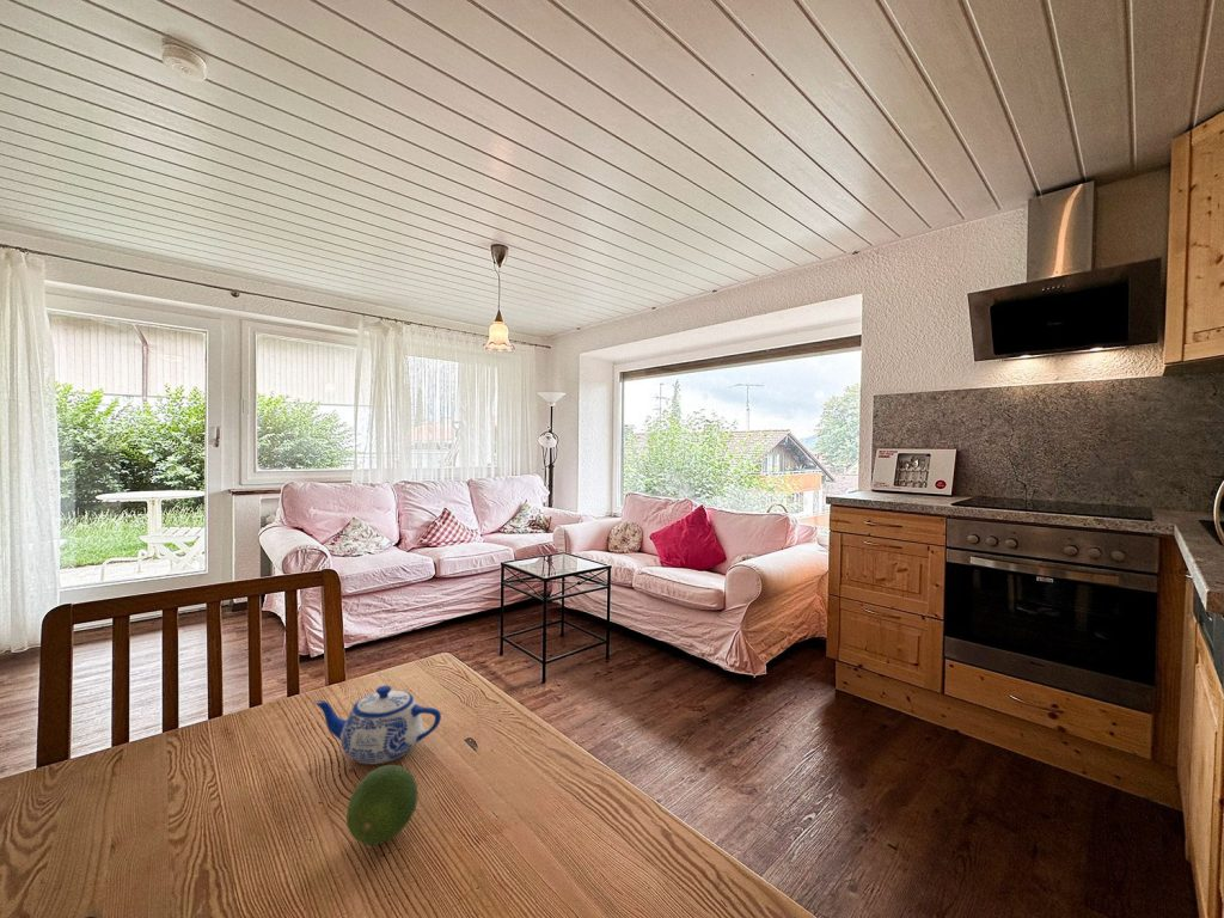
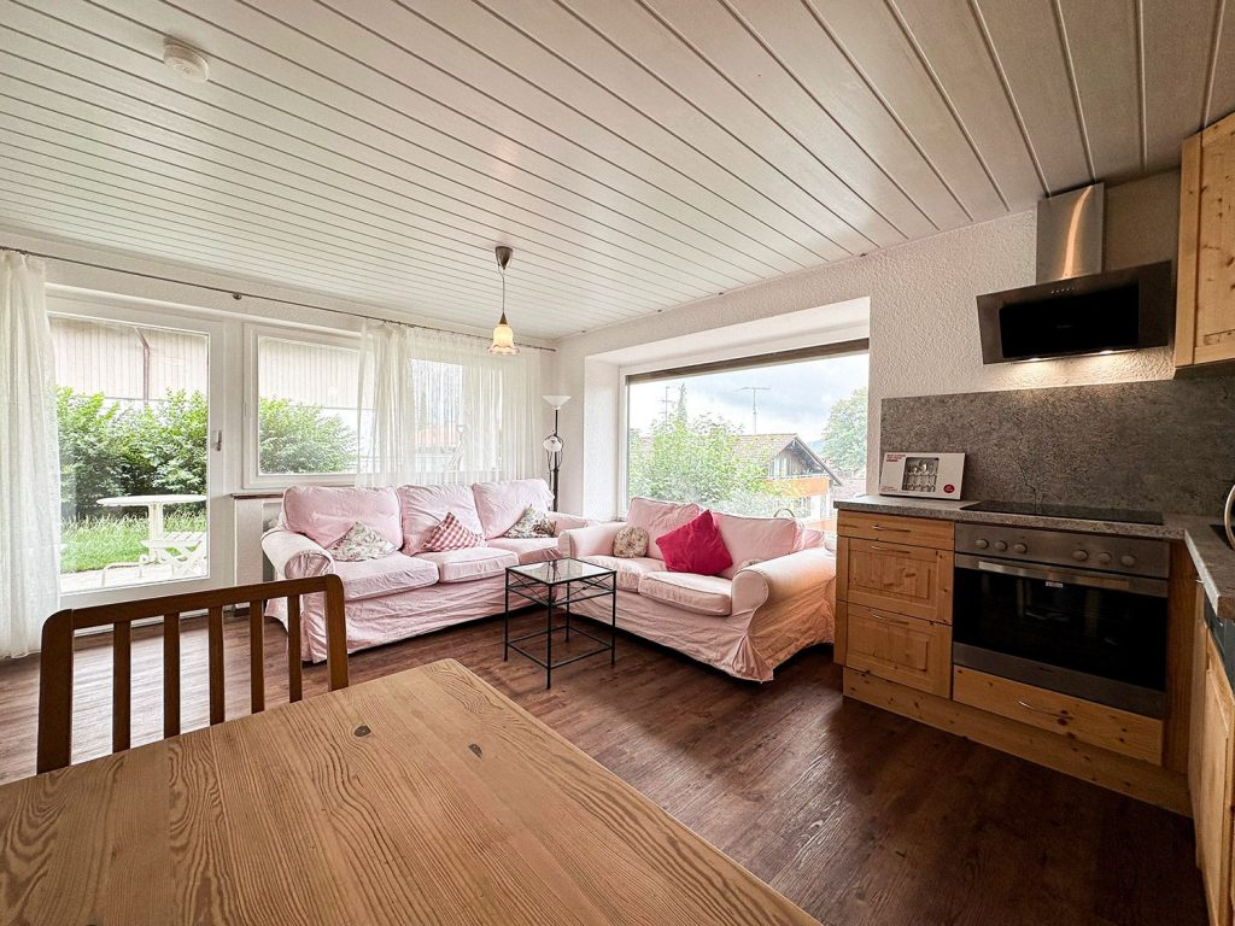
- fruit [345,764,418,846]
- teapot [312,685,442,765]
